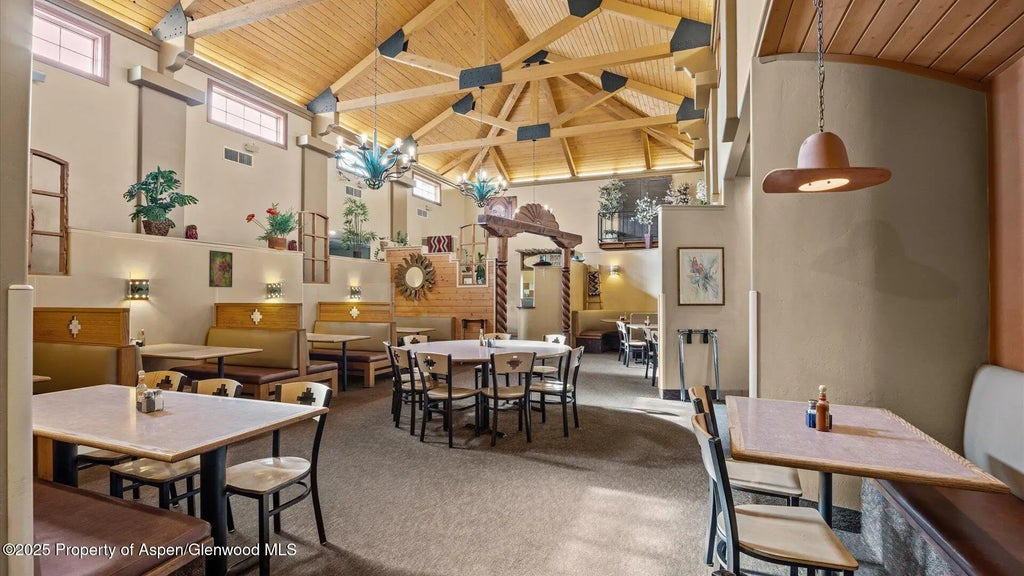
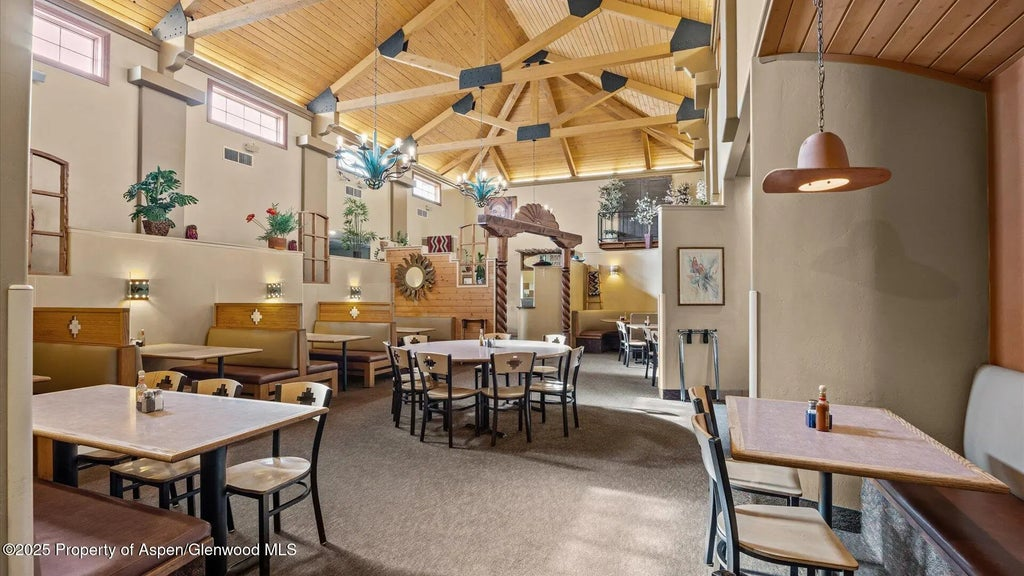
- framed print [208,249,234,288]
